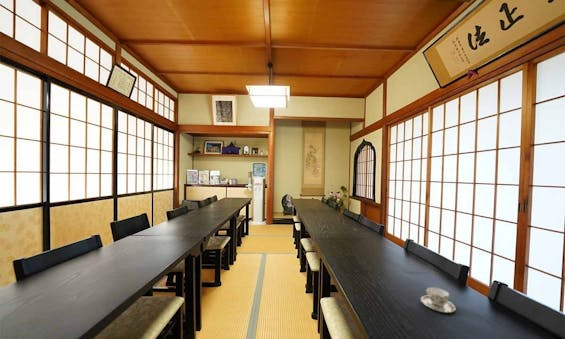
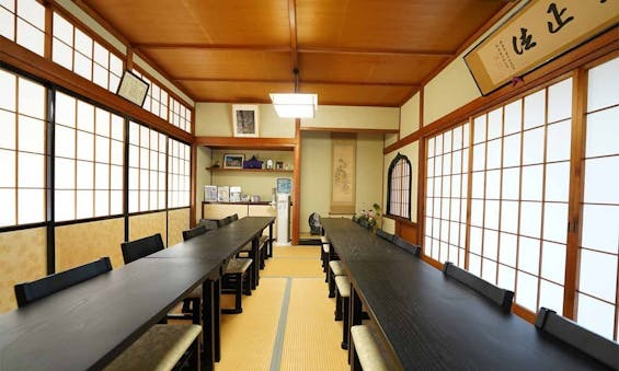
- teacup [420,286,456,314]
